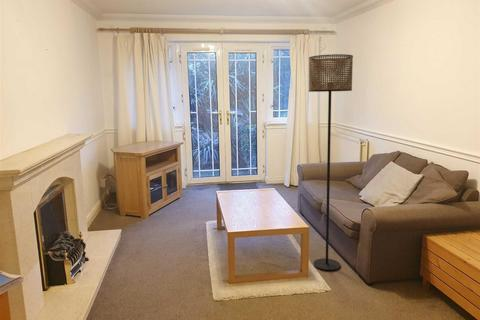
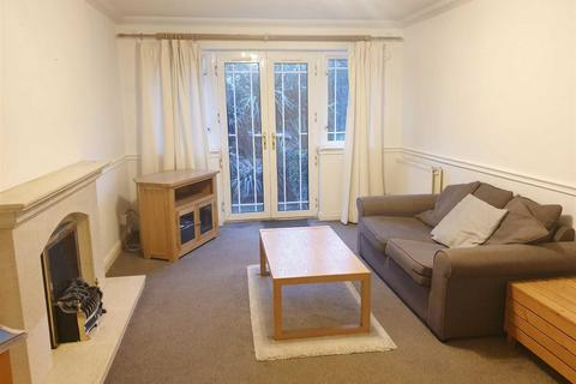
- floor lamp [308,53,354,271]
